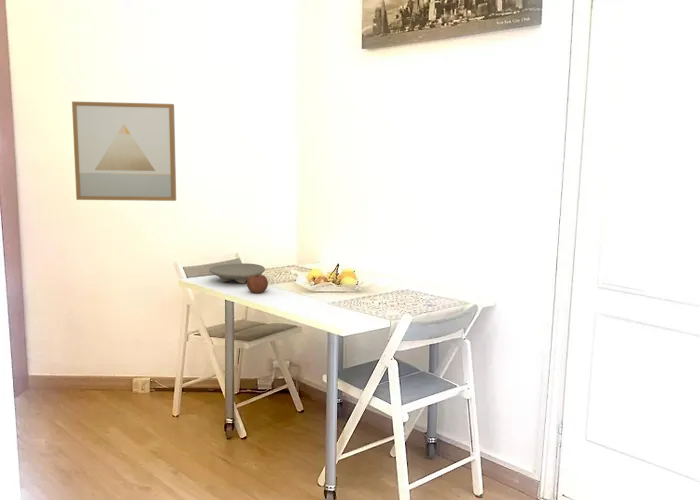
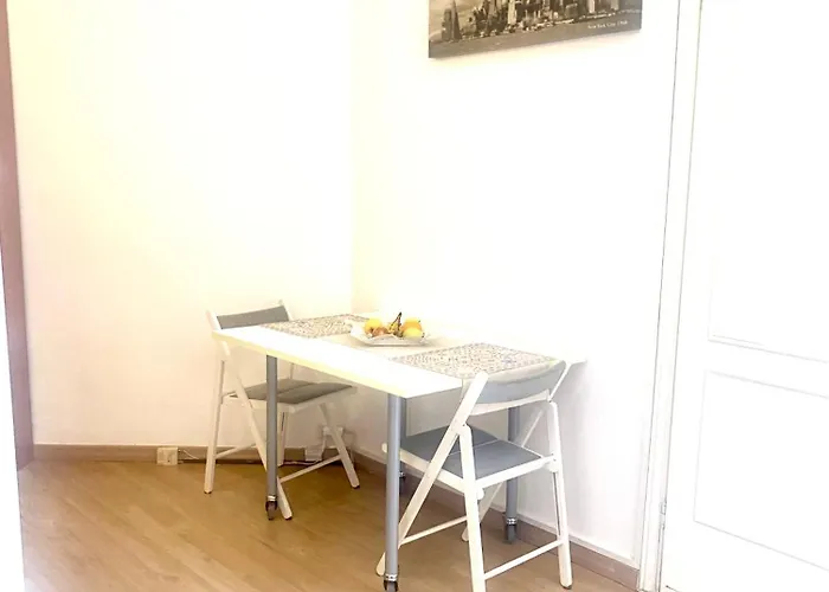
- wall art [71,100,177,202]
- apple [246,274,269,294]
- bowl [208,262,266,284]
